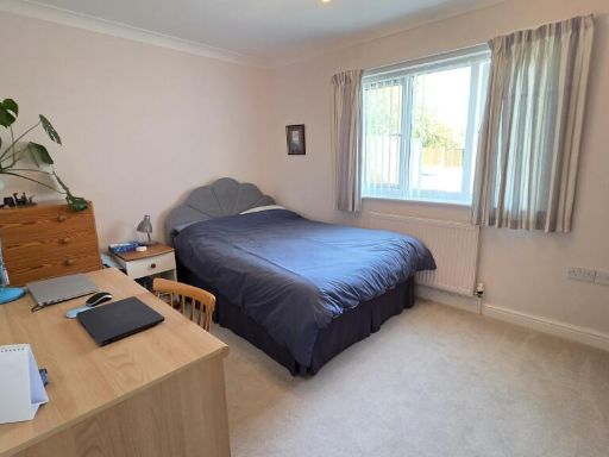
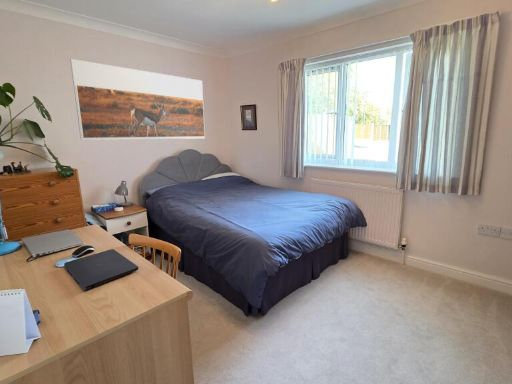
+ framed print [69,58,206,141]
